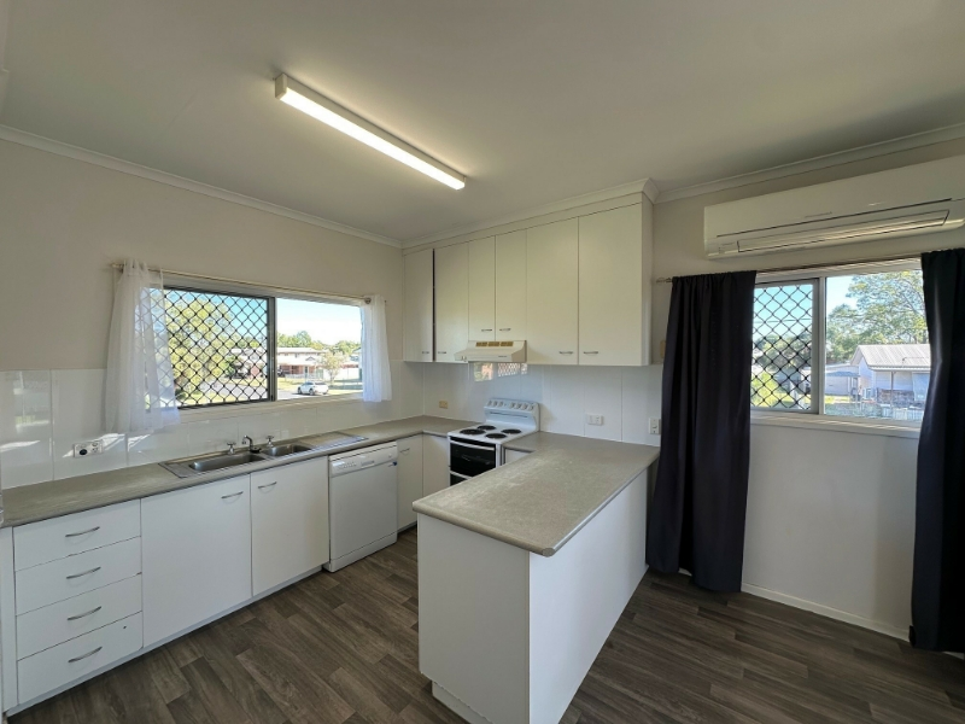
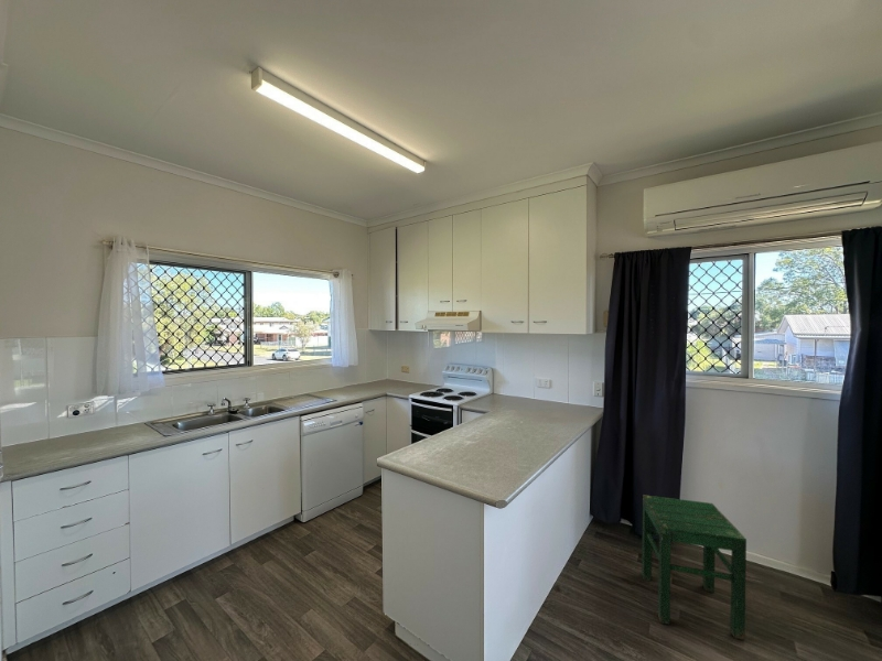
+ stool [641,494,747,641]
